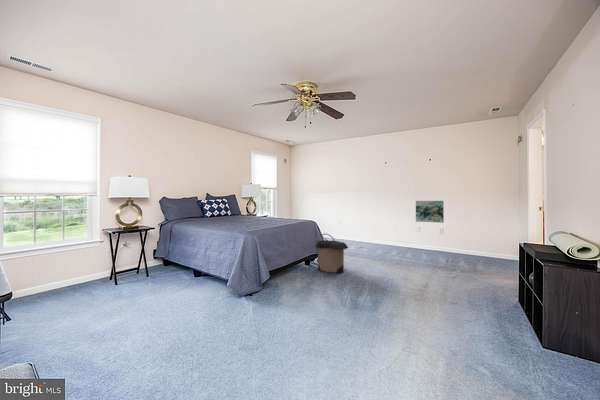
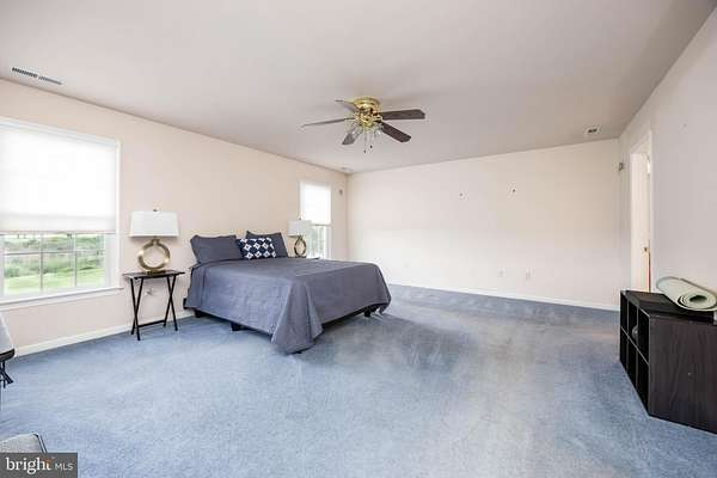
- wall art [415,200,445,224]
- laundry hamper [314,233,349,274]
